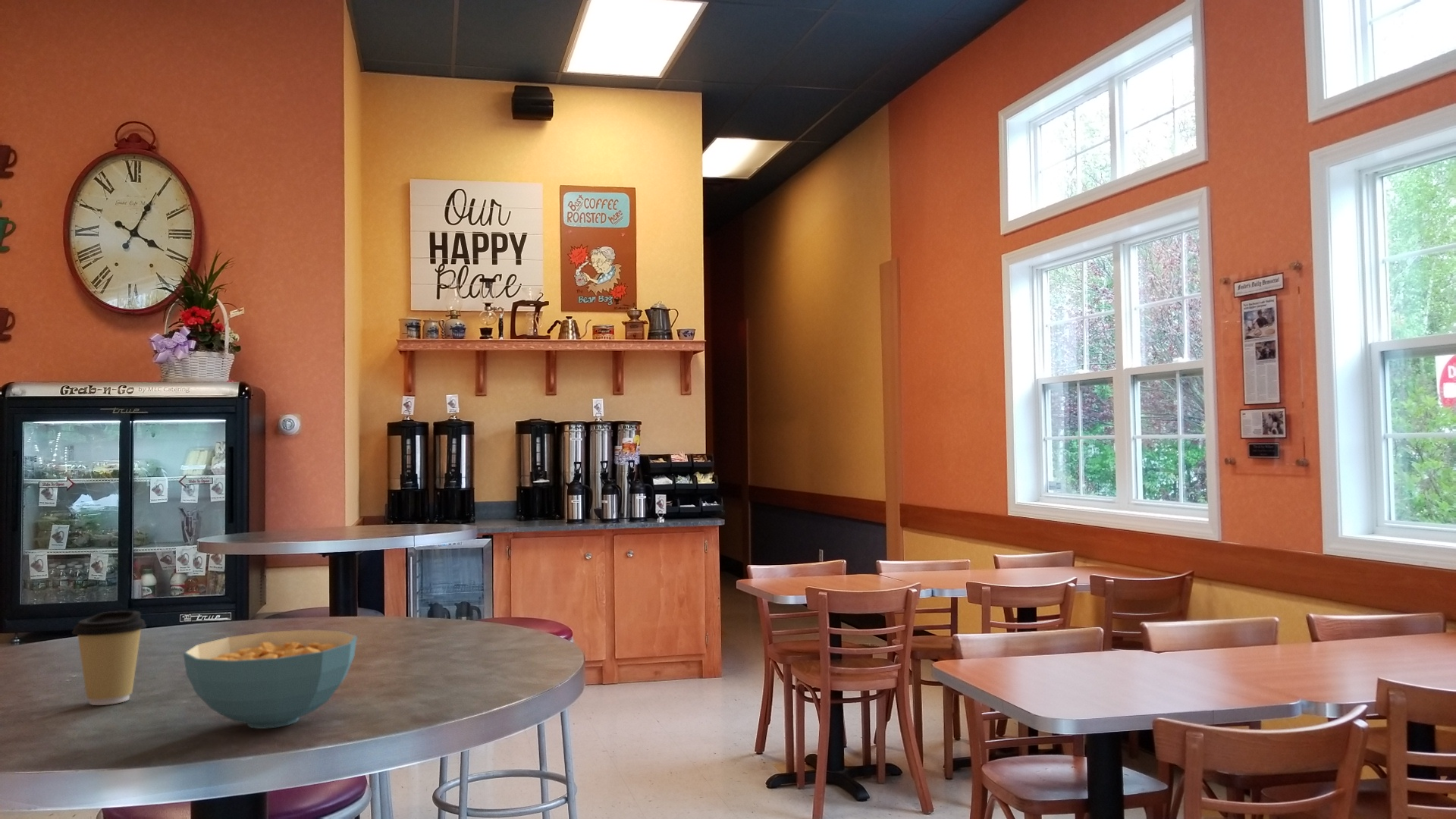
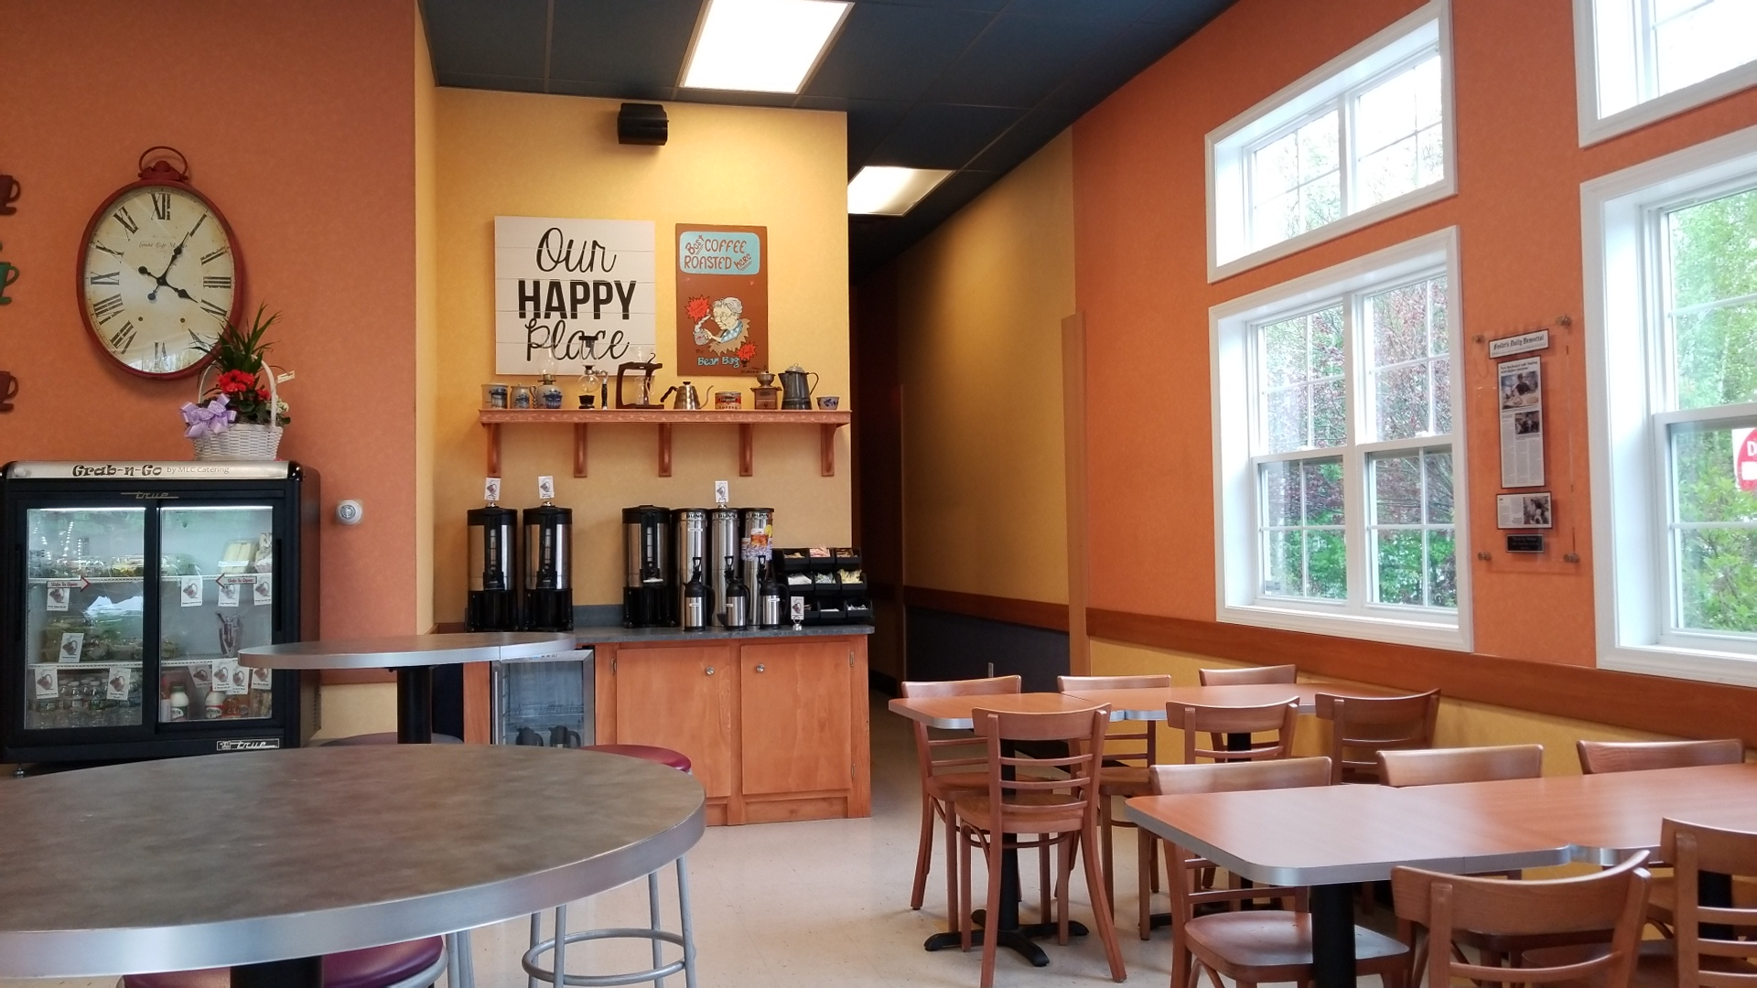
- coffee cup [71,610,147,706]
- cereal bowl [183,629,358,730]
